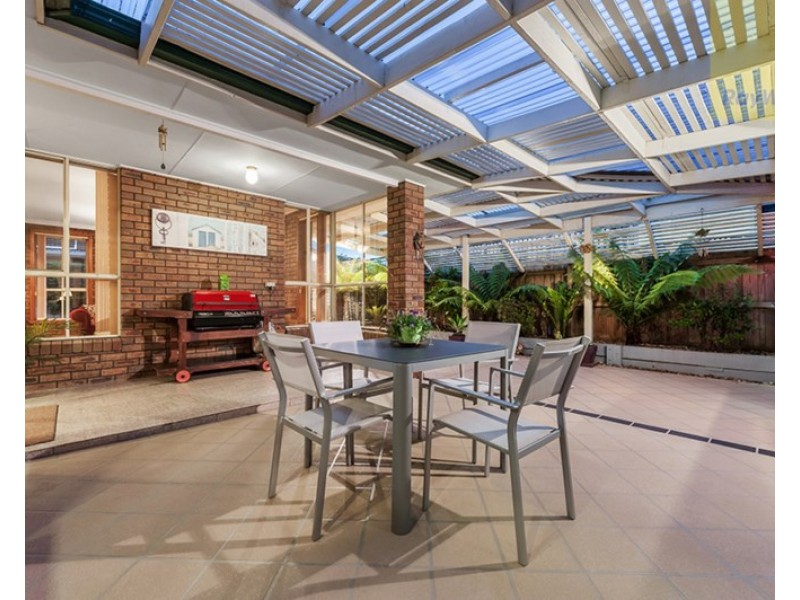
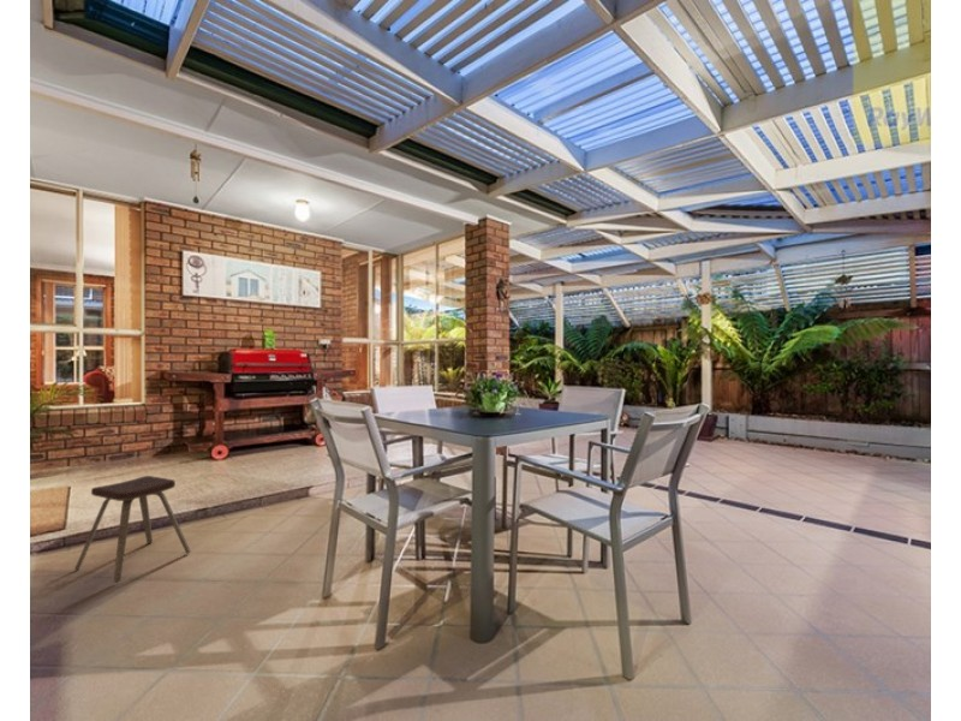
+ music stool [73,475,191,584]
